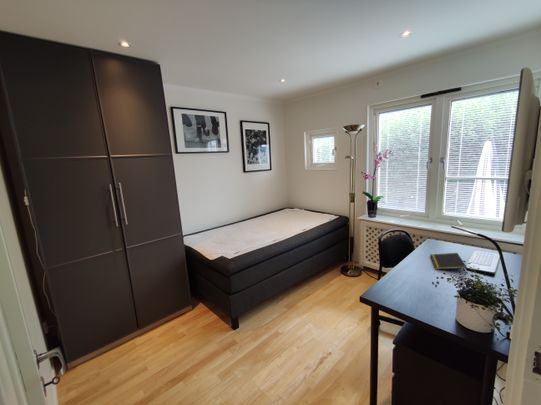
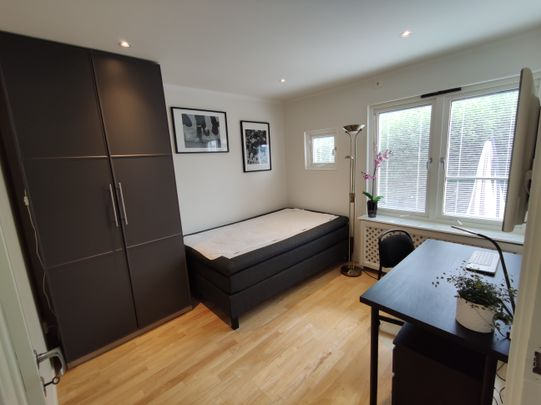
- notepad [429,252,468,270]
